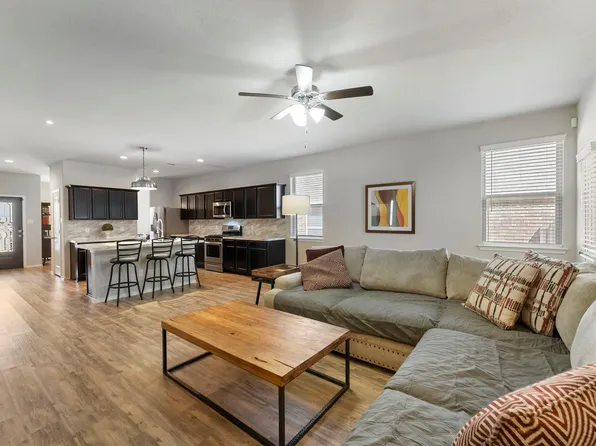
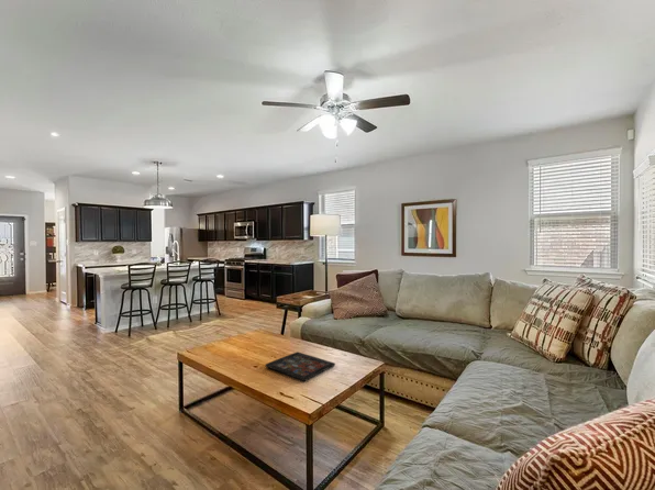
+ decorative tray [264,350,336,382]
